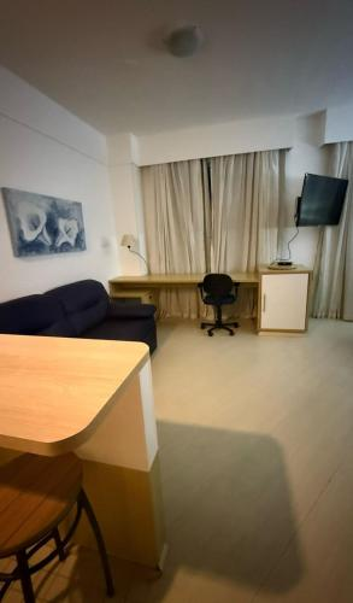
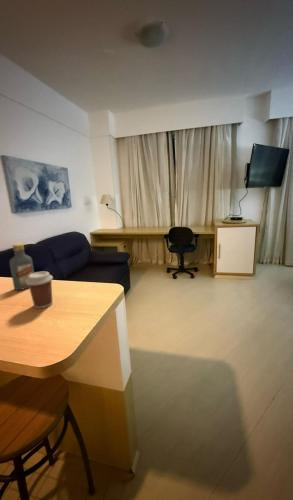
+ coffee cup [26,271,54,309]
+ vodka [8,242,35,291]
